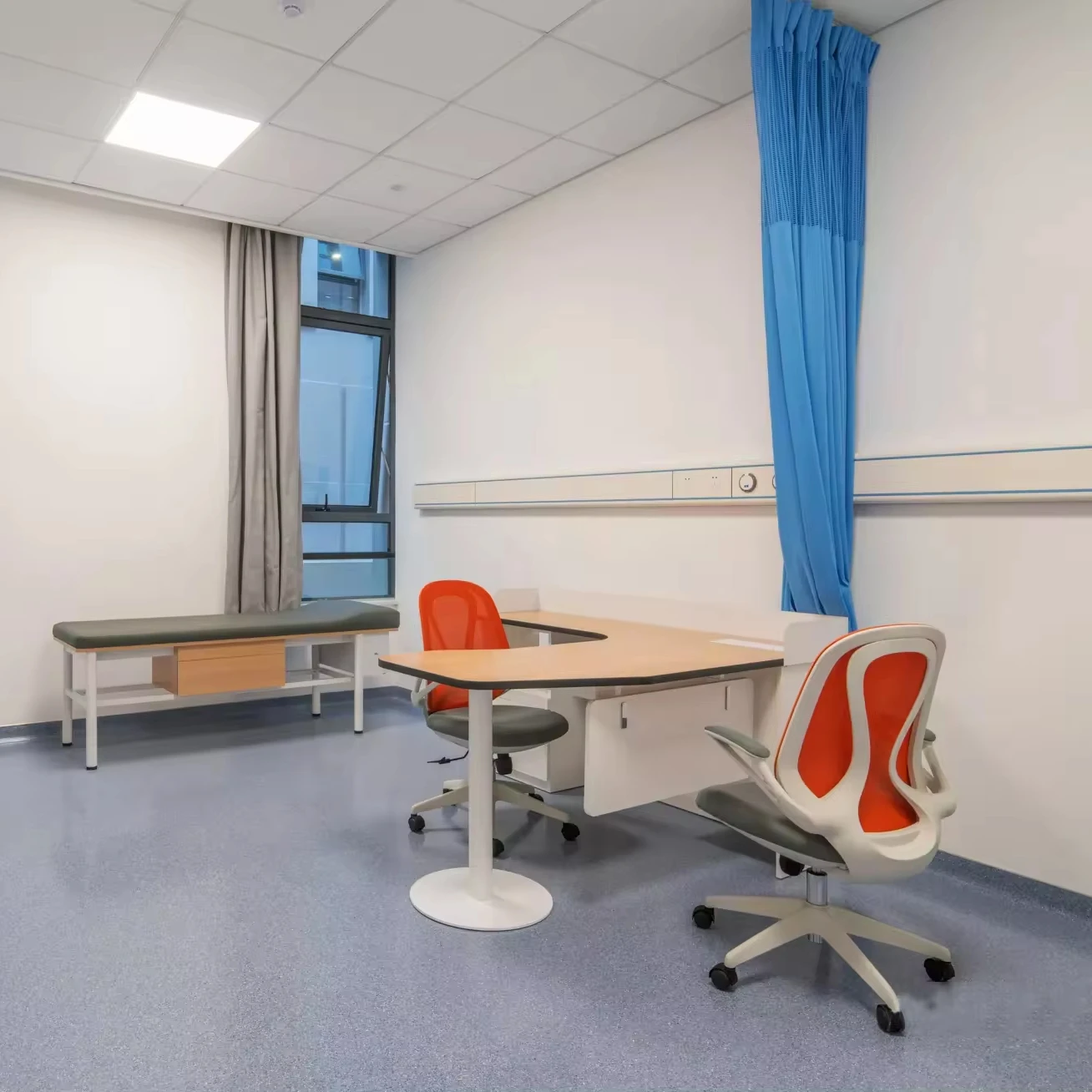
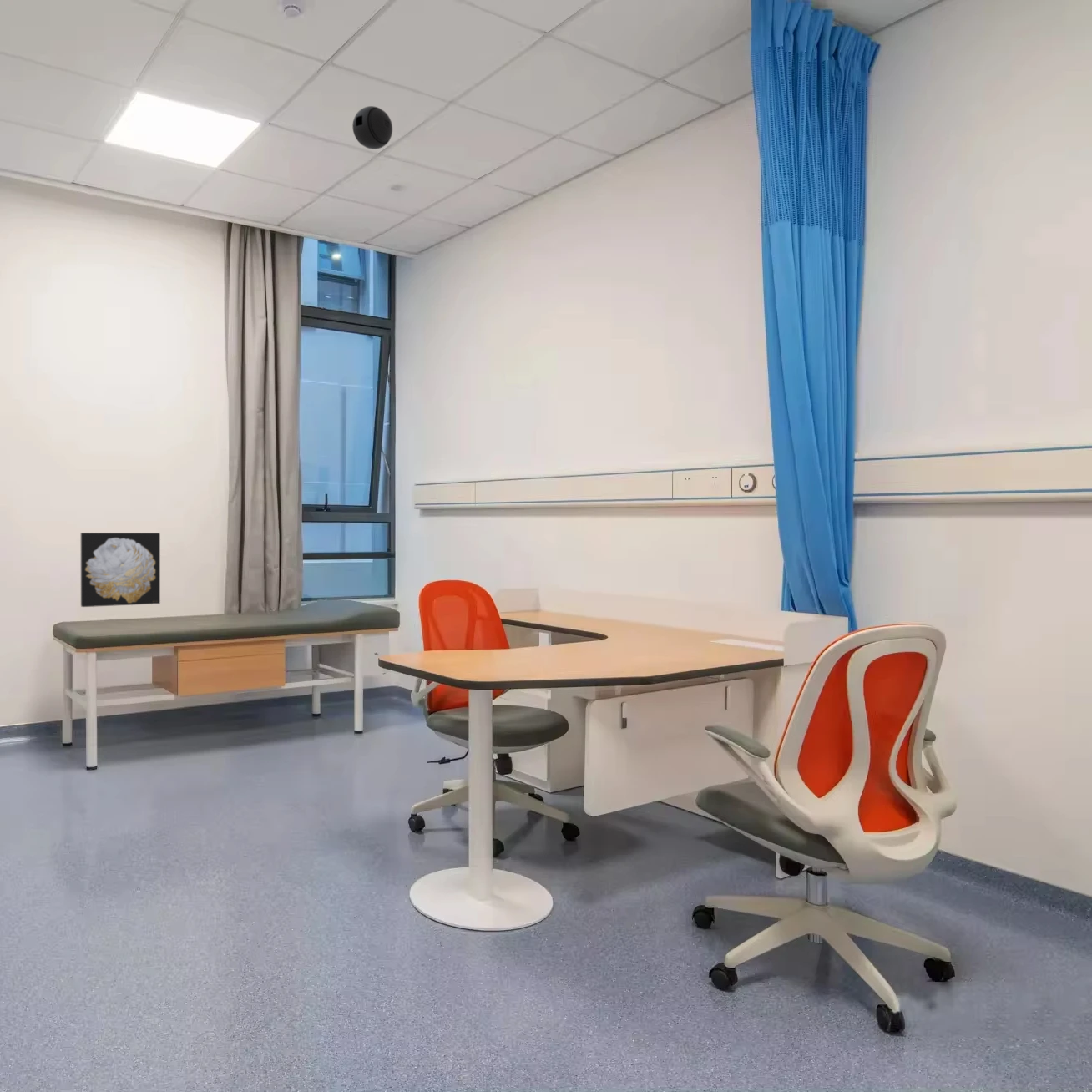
+ wall art [80,532,161,608]
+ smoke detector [351,105,393,150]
